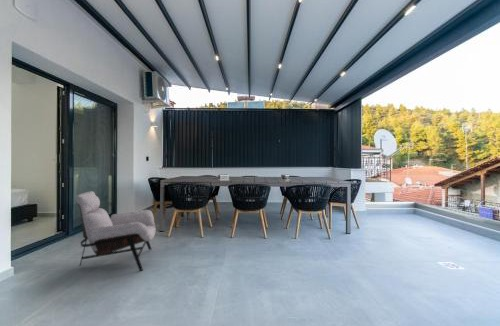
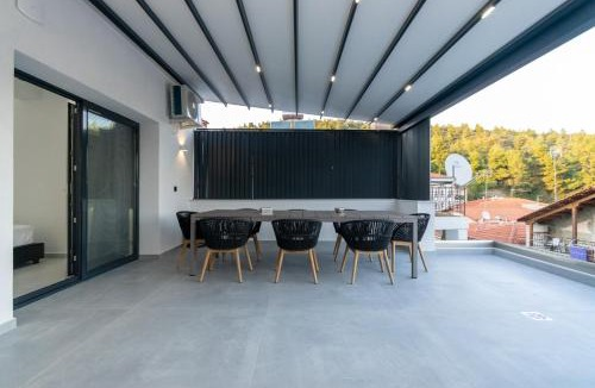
- lounge chair [75,190,157,272]
